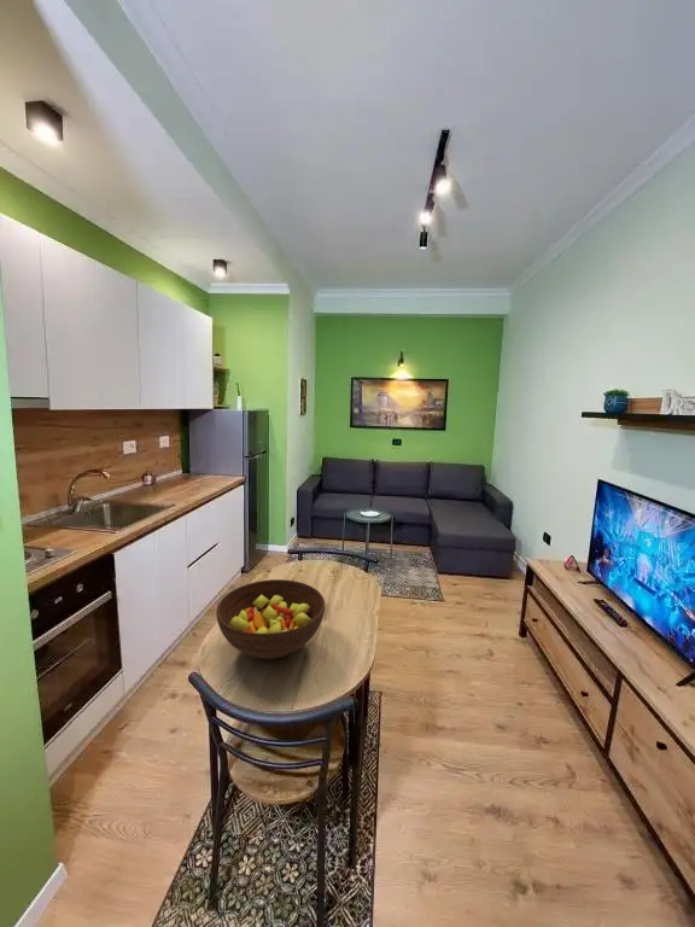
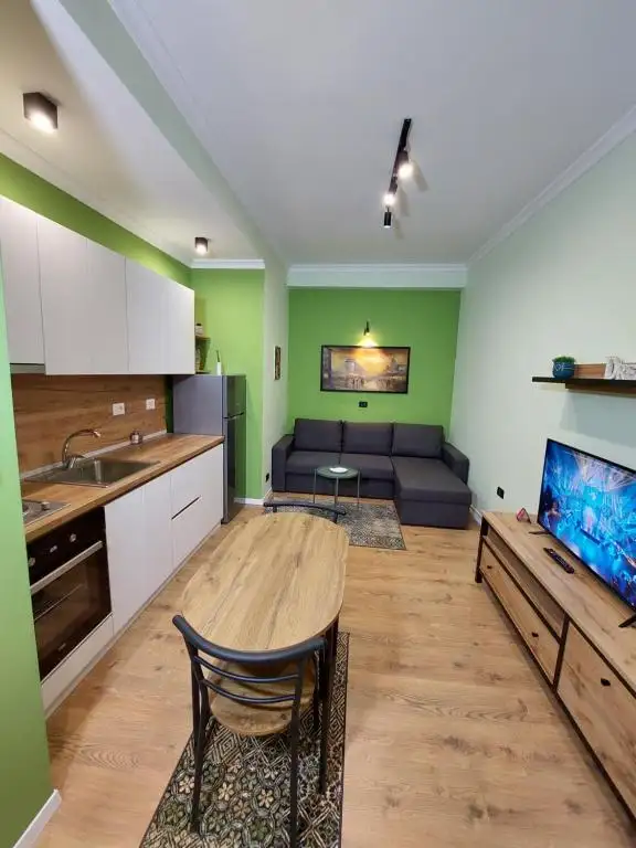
- fruit bowl [215,578,326,661]
